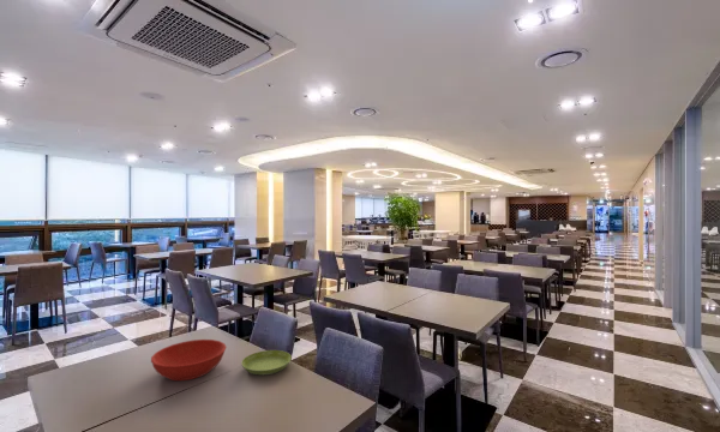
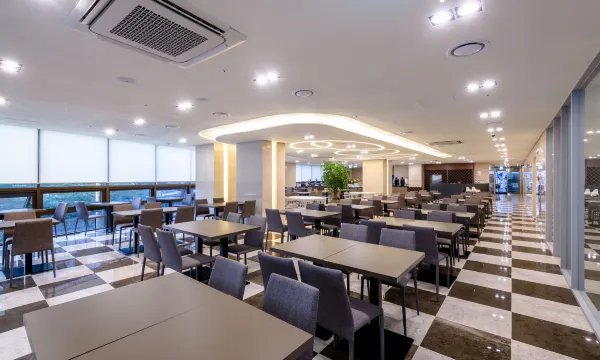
- bowl [150,338,228,382]
- saucer [240,349,293,376]
